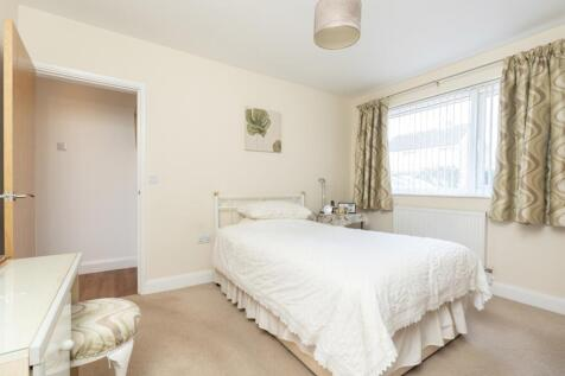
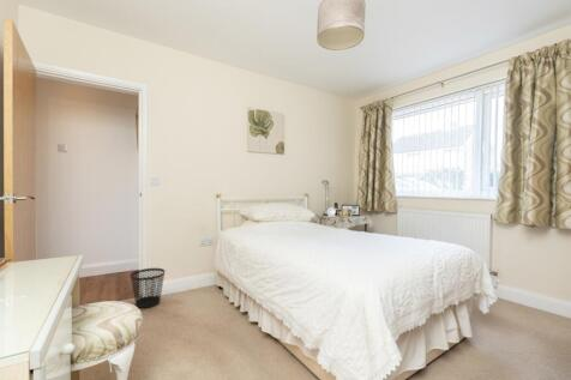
+ wastebasket [130,267,166,309]
